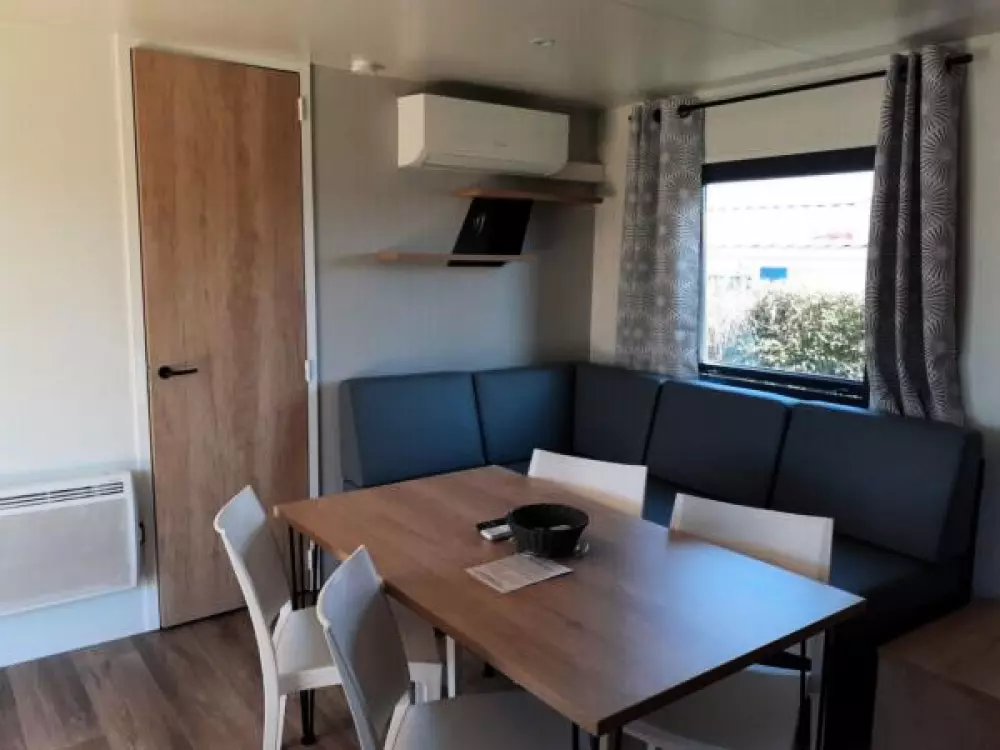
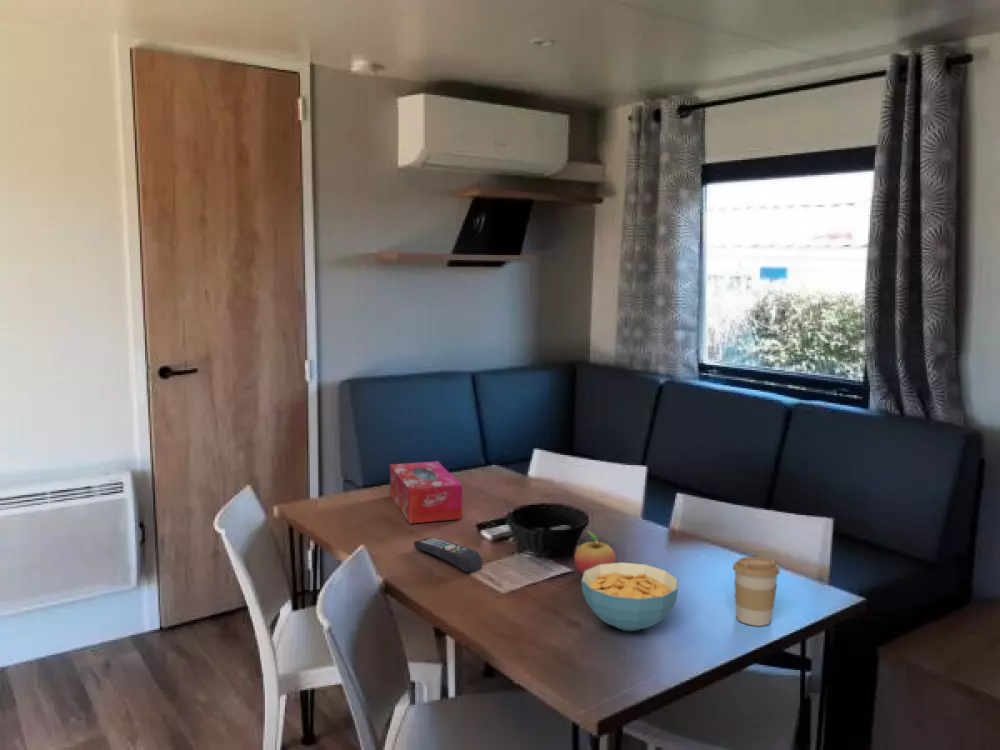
+ coffee cup [732,556,781,627]
+ cereal bowl [580,561,679,632]
+ remote control [413,536,483,573]
+ fruit [573,529,617,576]
+ tissue box [389,460,463,525]
